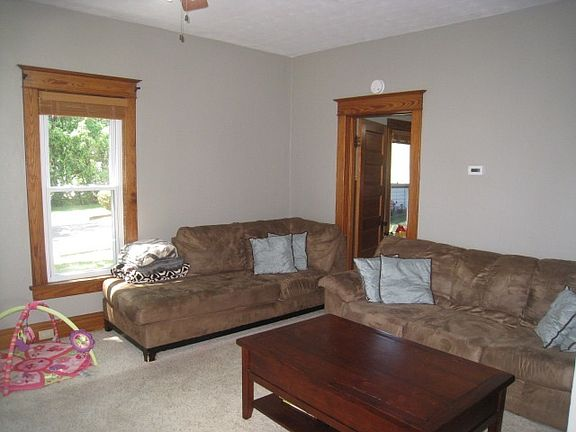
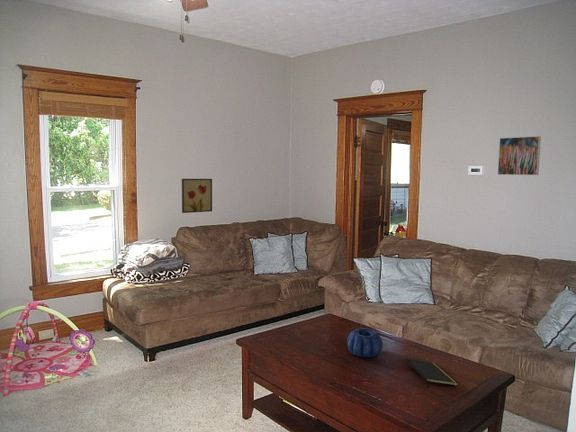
+ wall art [181,178,213,214]
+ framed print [497,135,542,176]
+ notepad [406,358,459,389]
+ decorative bowl [346,327,384,359]
